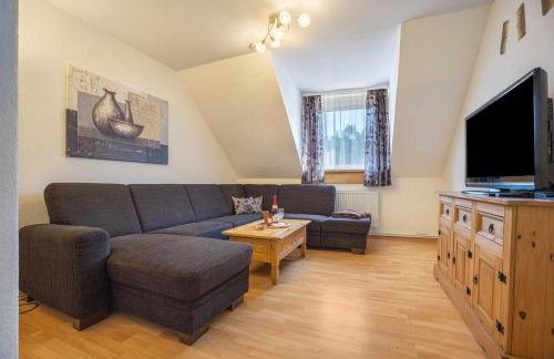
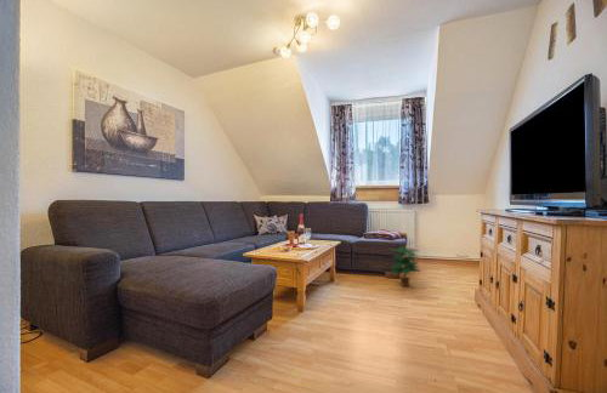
+ potted plant [388,245,422,287]
